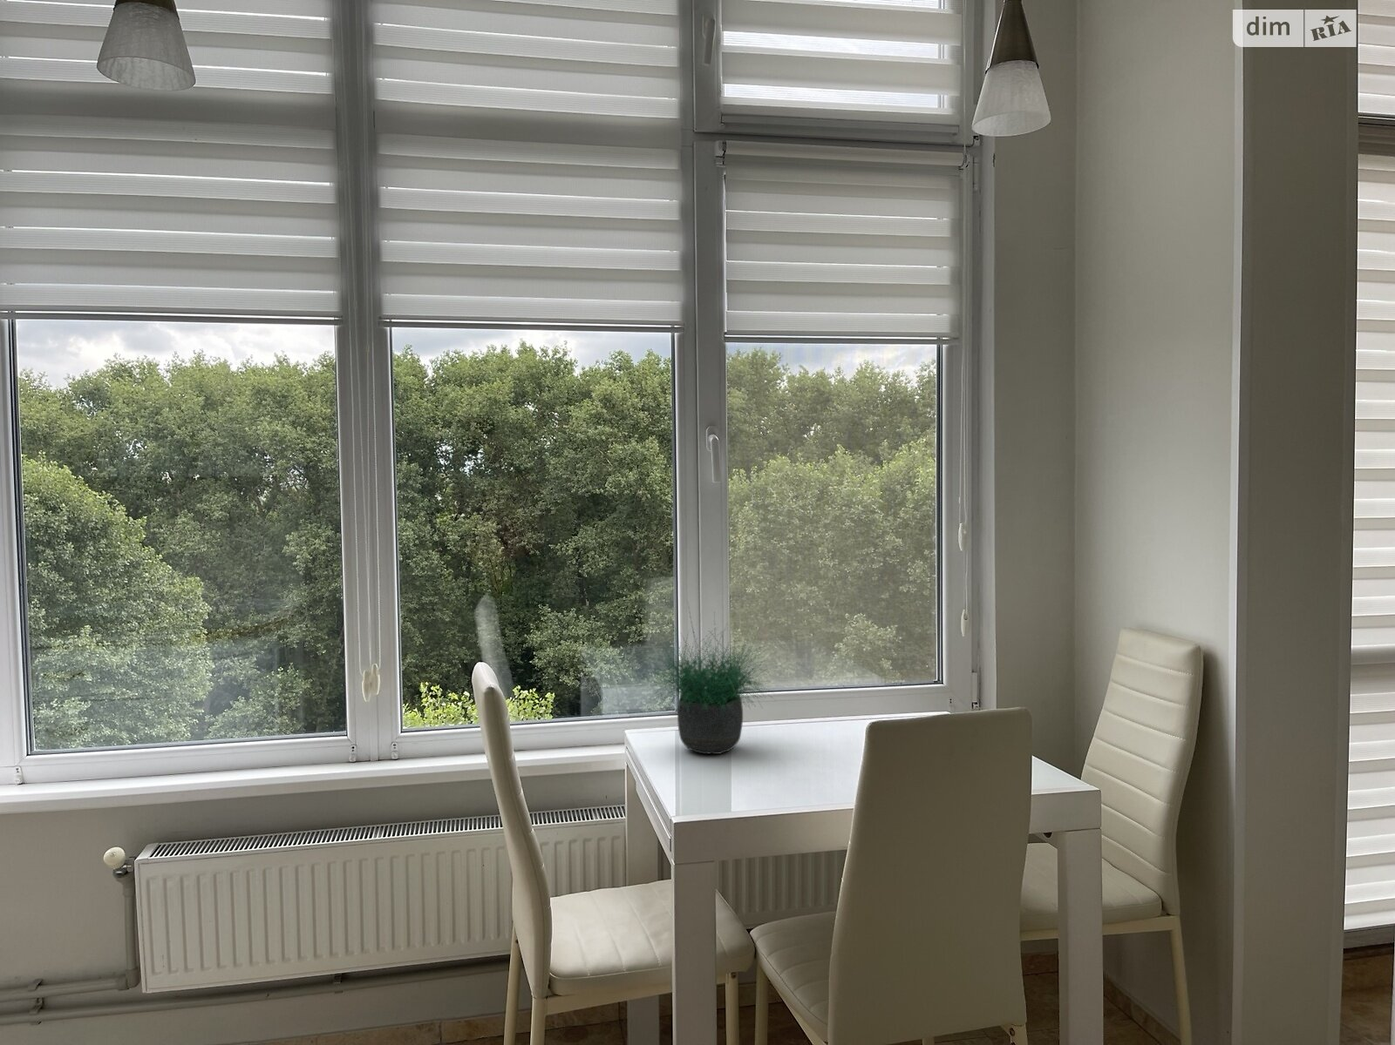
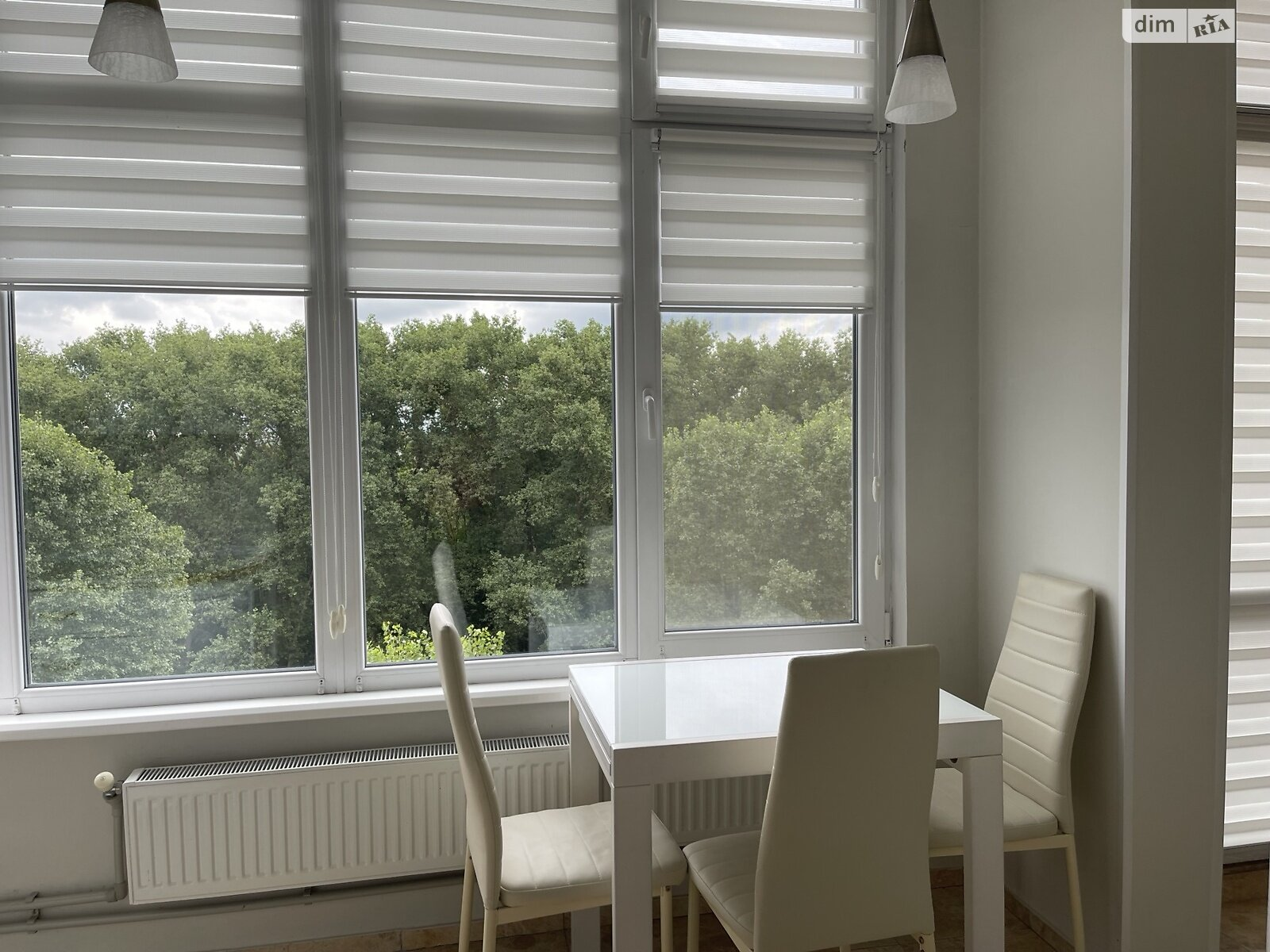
- potted plant [641,599,781,755]
